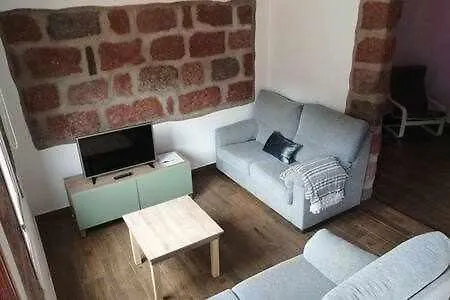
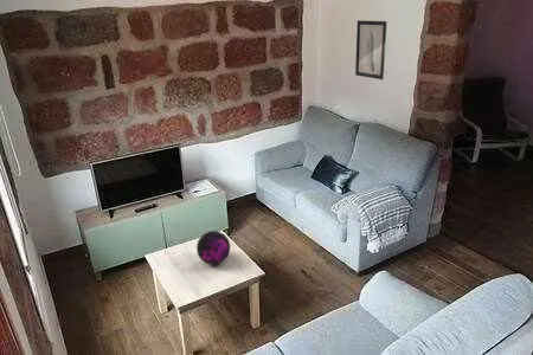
+ decorative orb [195,230,231,266]
+ wall art [354,19,387,80]
